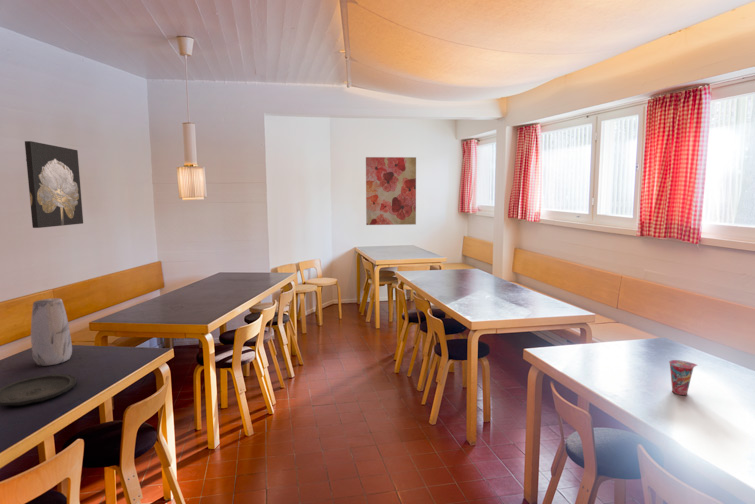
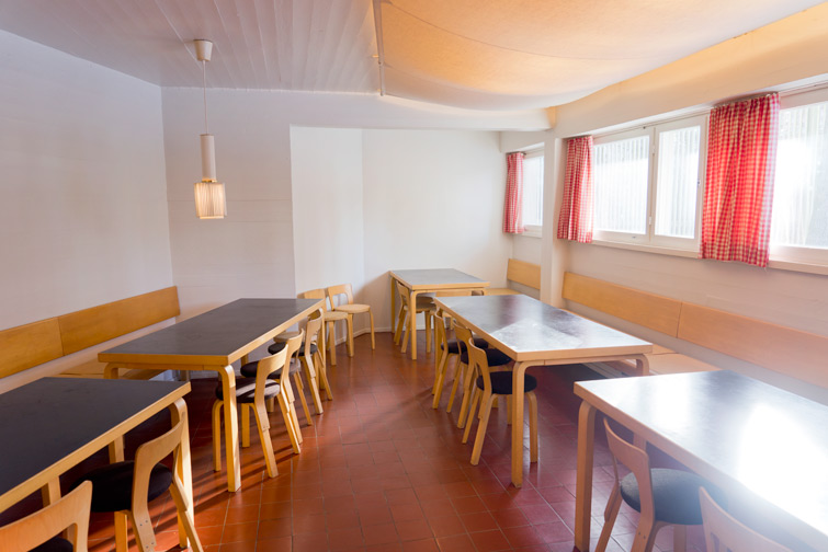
- wall art [24,140,84,229]
- cup [668,359,699,396]
- wall art [365,156,417,226]
- plate [0,373,77,407]
- vase [30,297,73,367]
